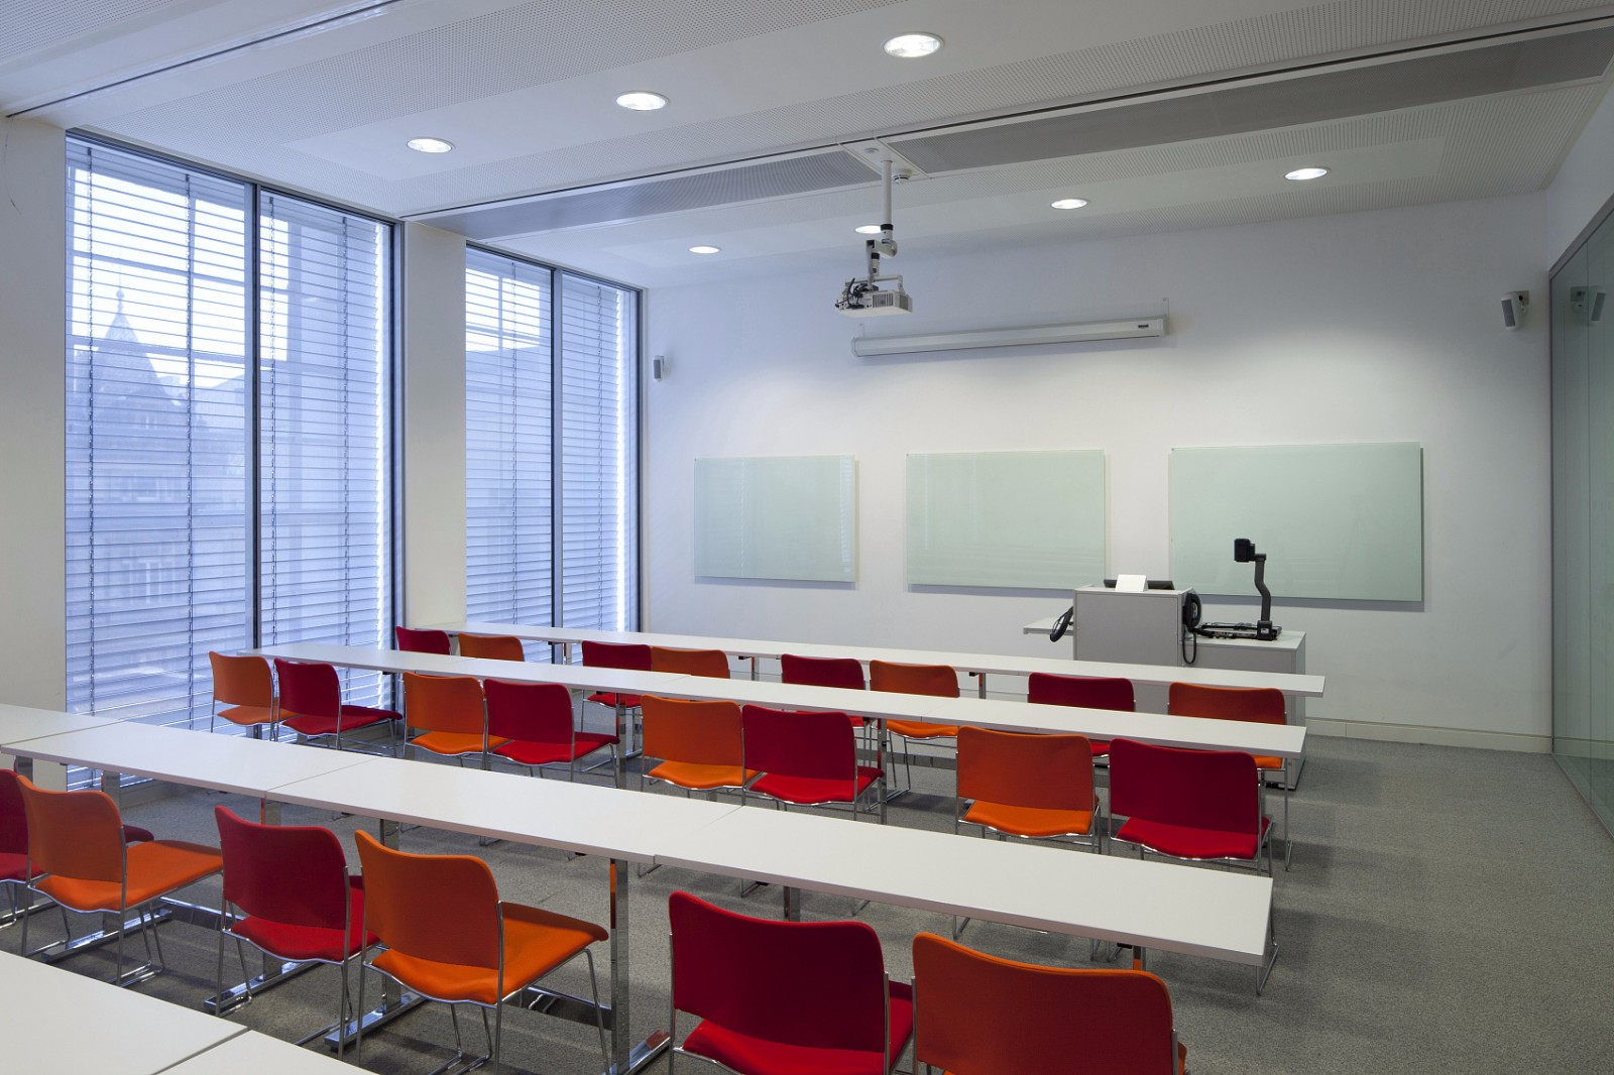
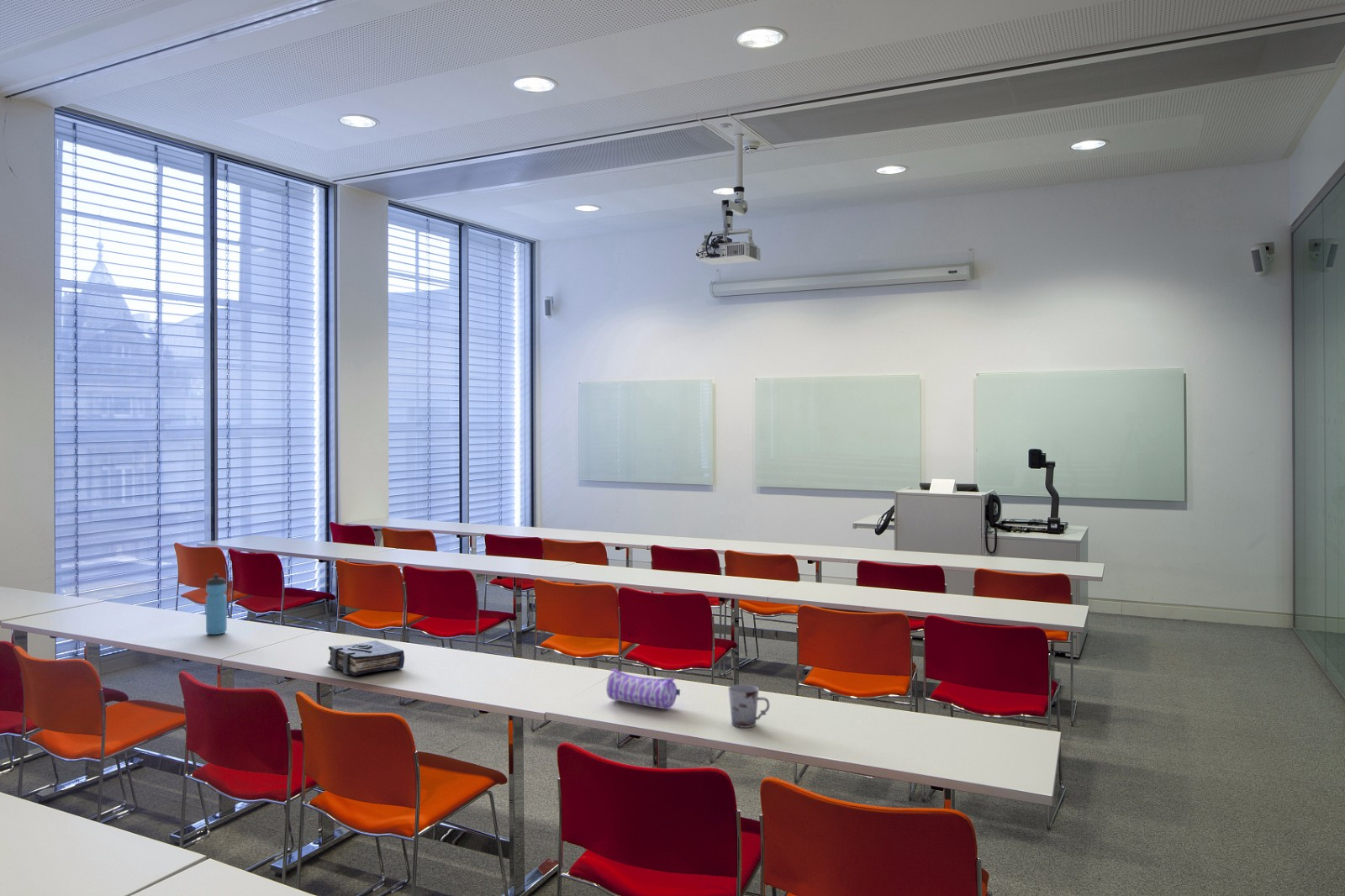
+ book [327,640,405,677]
+ water bottle [205,573,228,635]
+ cup [727,683,771,729]
+ pencil case [606,668,681,710]
